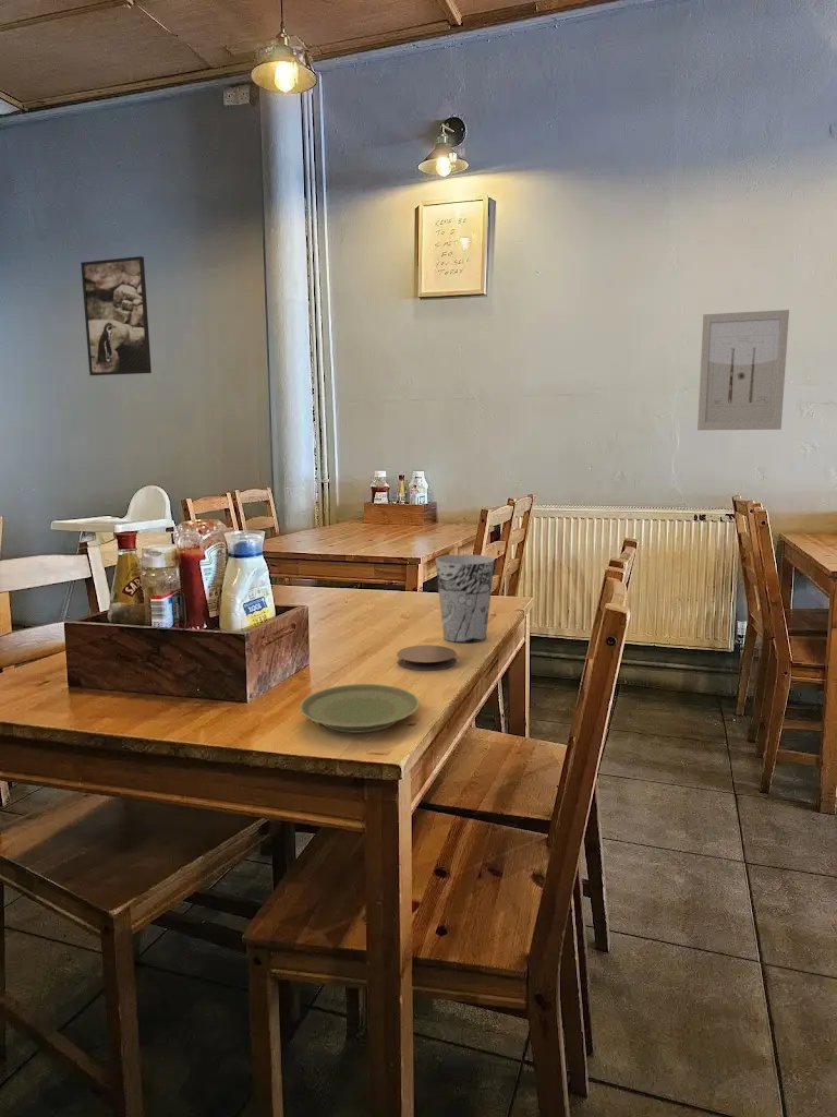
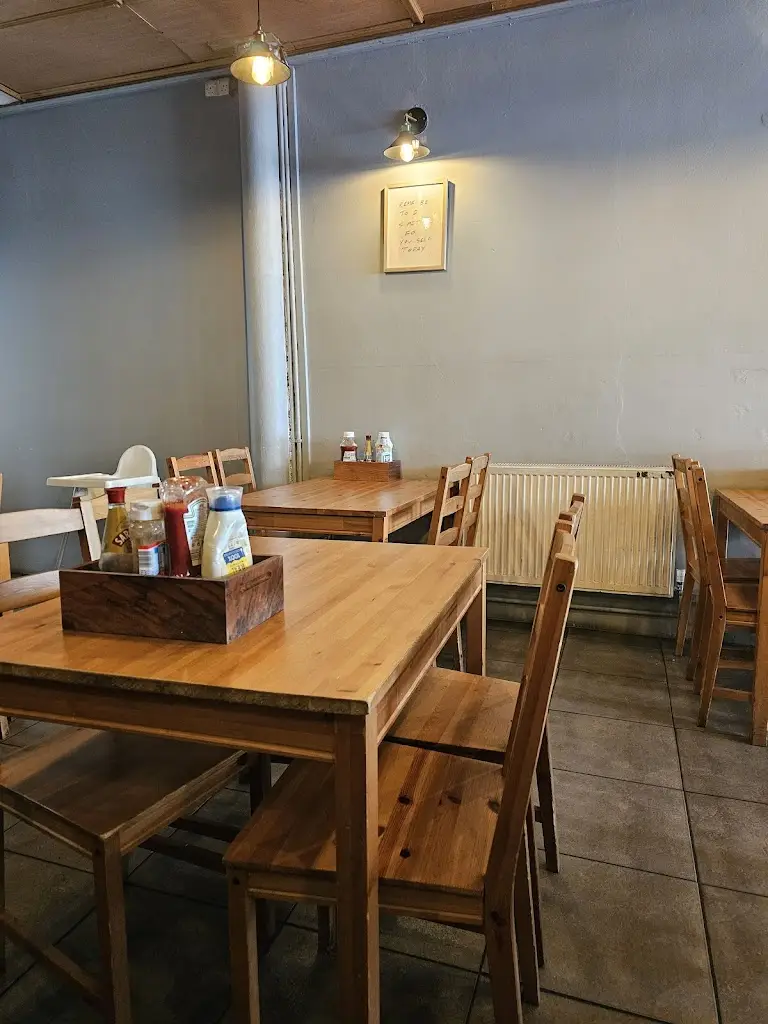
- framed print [80,255,153,376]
- plate [299,683,421,734]
- coaster [396,644,457,672]
- wall art [696,309,790,431]
- cup [435,553,496,644]
